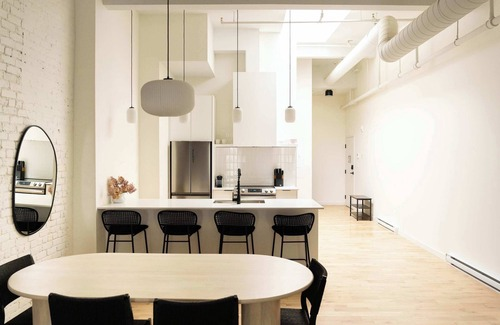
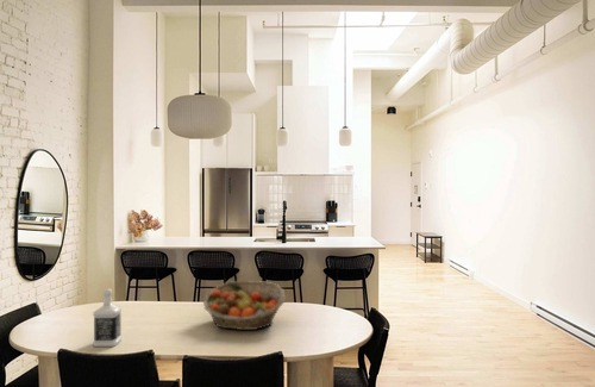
+ bottle [92,288,123,348]
+ fruit basket [202,280,287,331]
